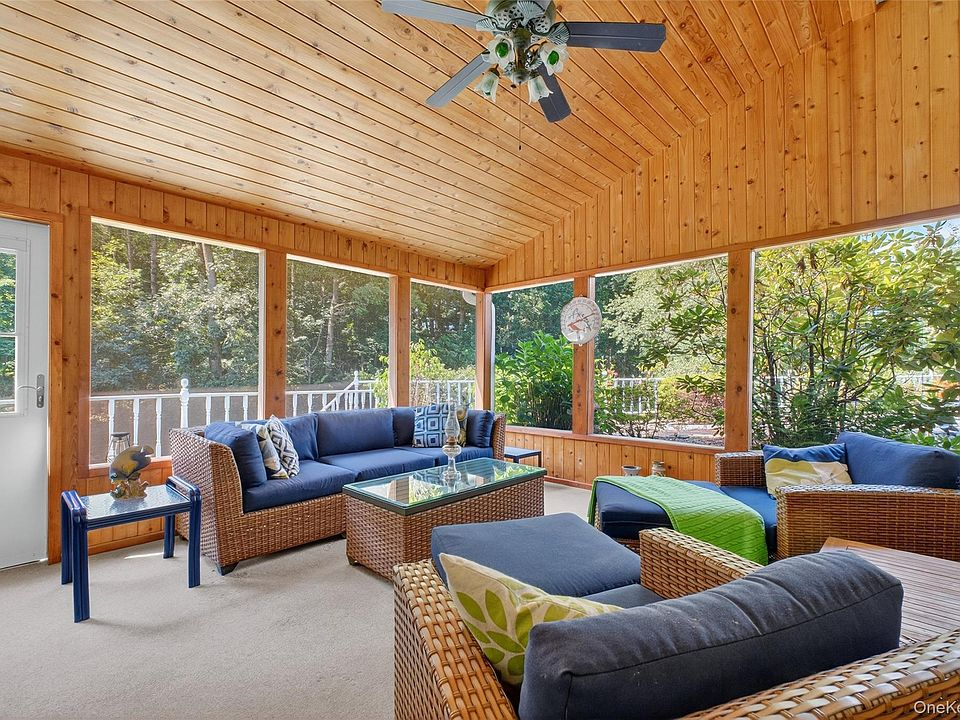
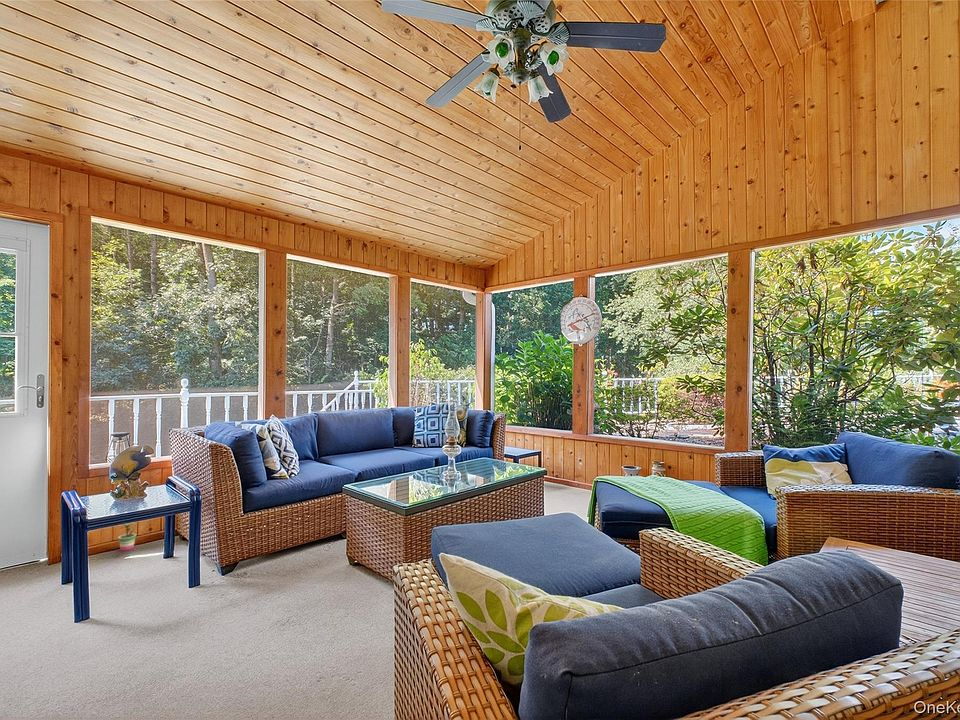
+ potted plant [117,522,137,552]
